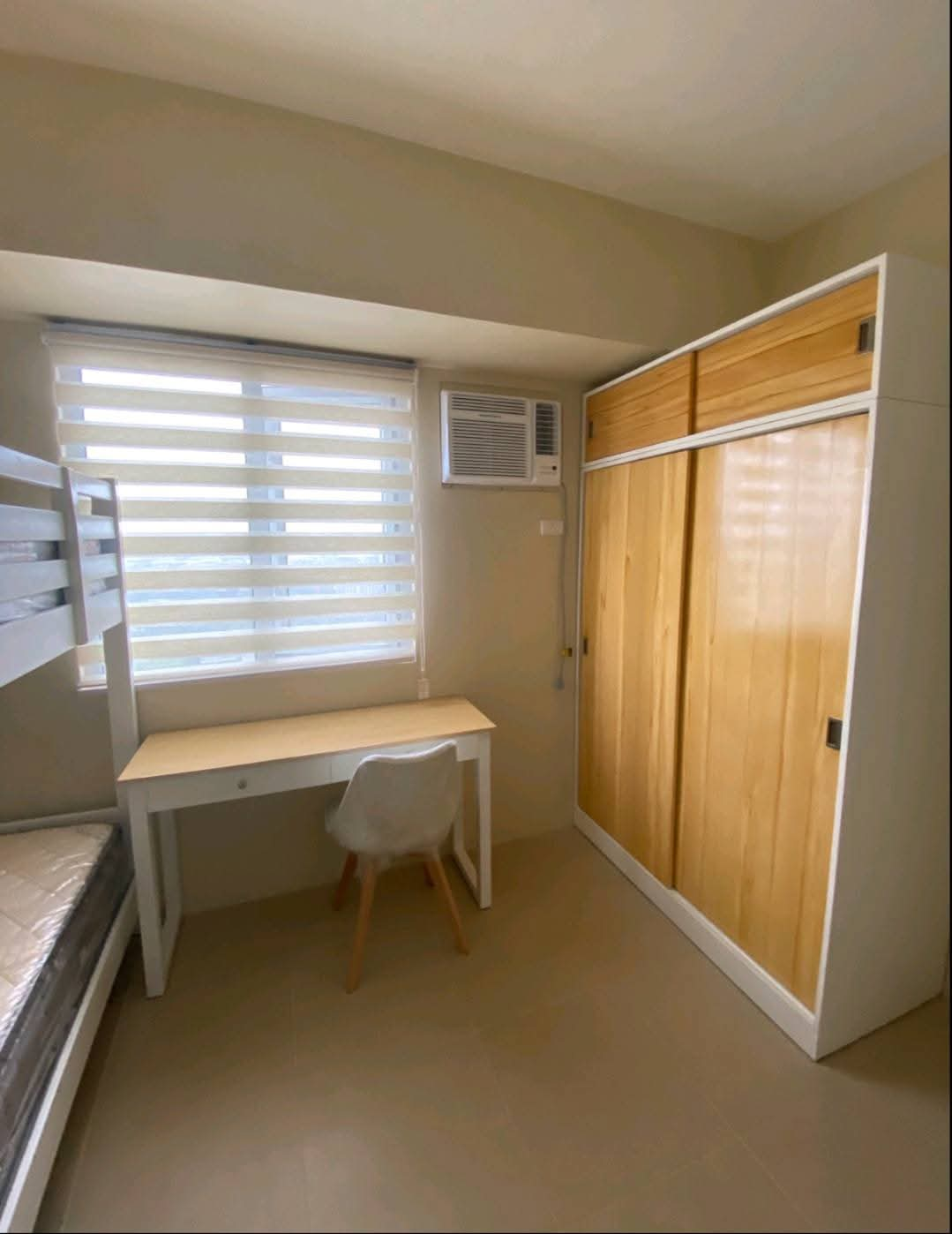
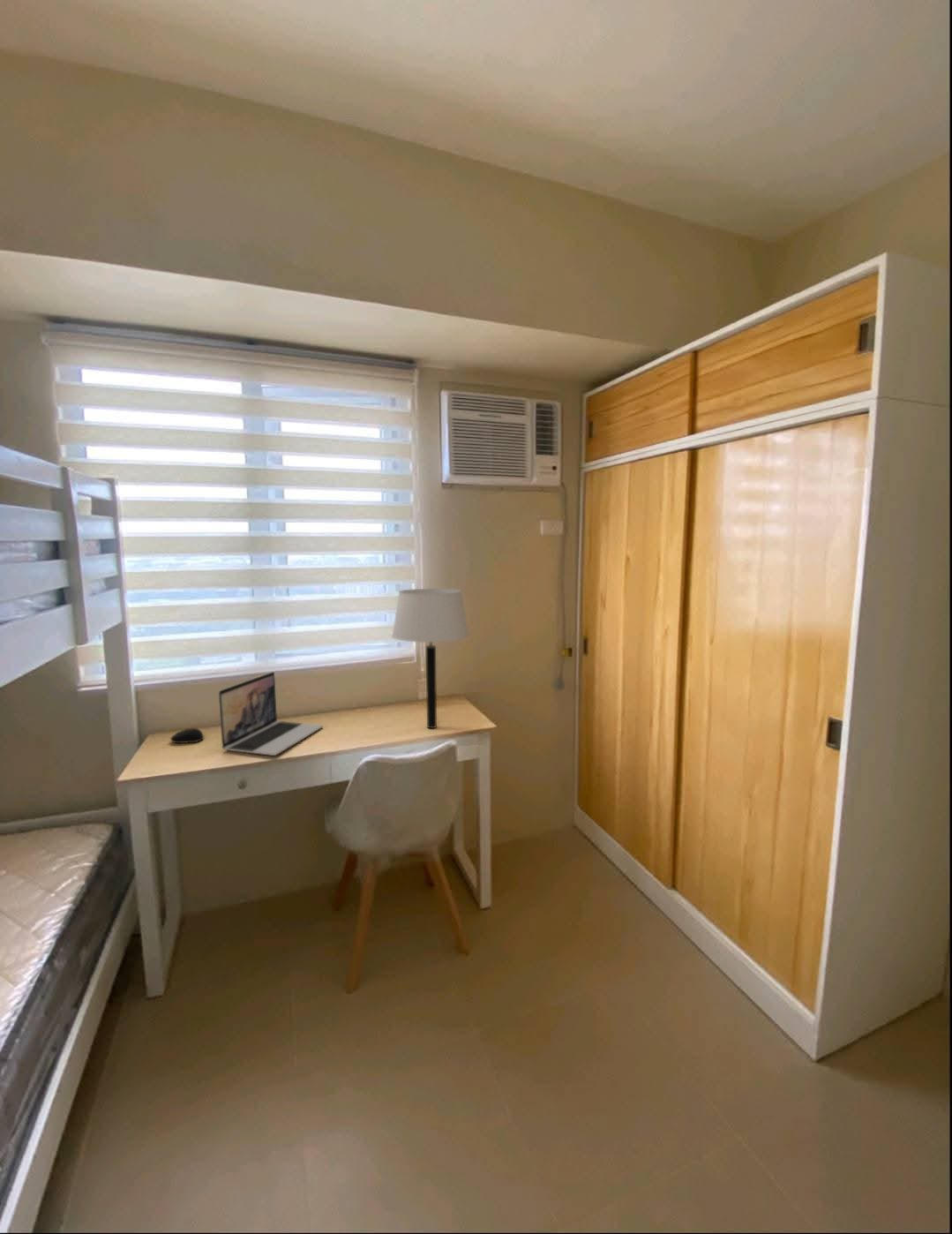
+ computer mouse [169,727,205,744]
+ laptop [218,671,324,756]
+ table lamp [391,588,470,729]
